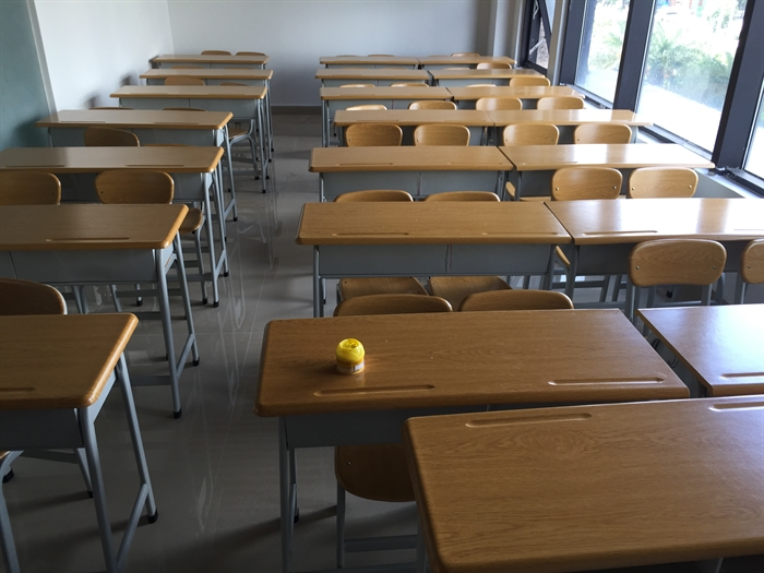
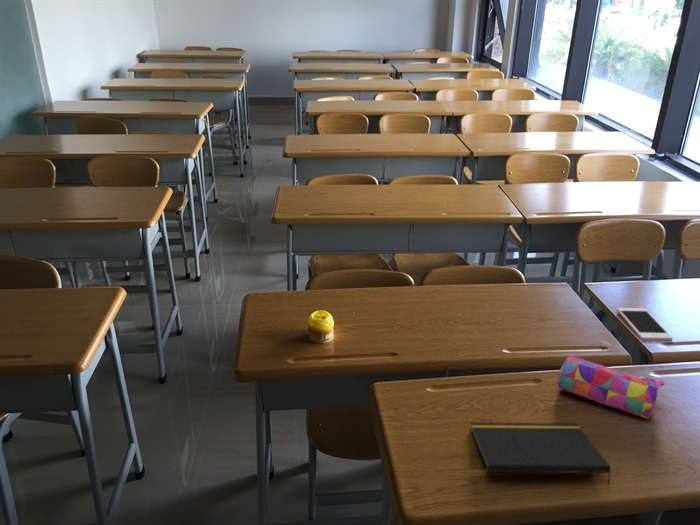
+ pencil case [557,355,666,420]
+ notepad [469,422,611,484]
+ cell phone [616,307,674,342]
